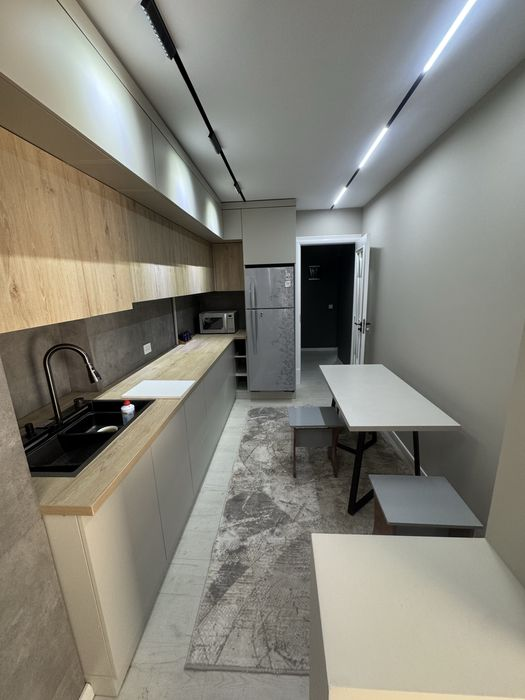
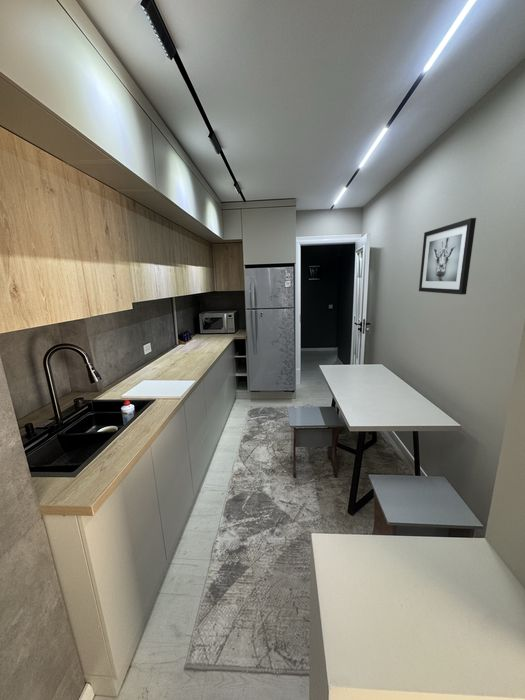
+ wall art [418,217,477,296]
